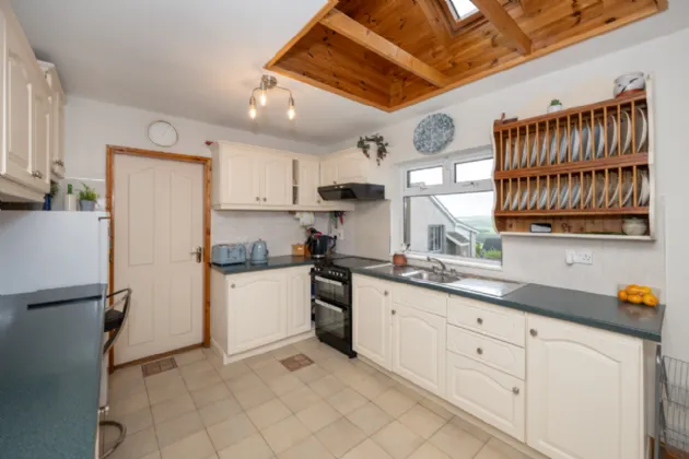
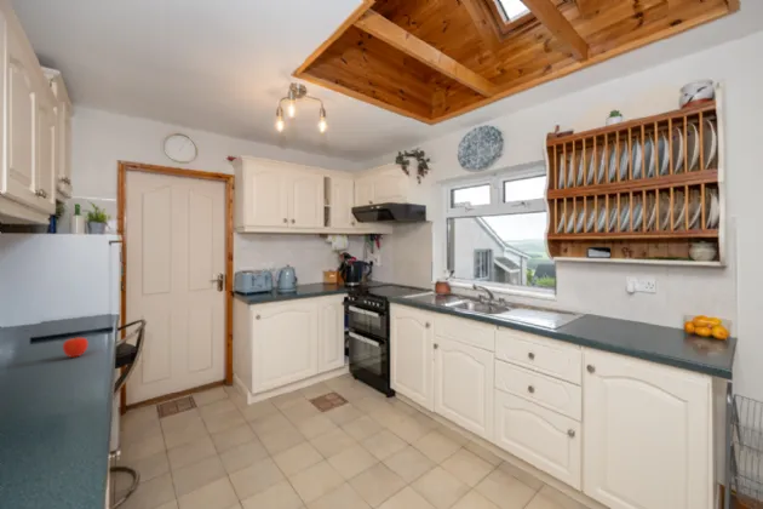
+ fruit [62,334,90,359]
